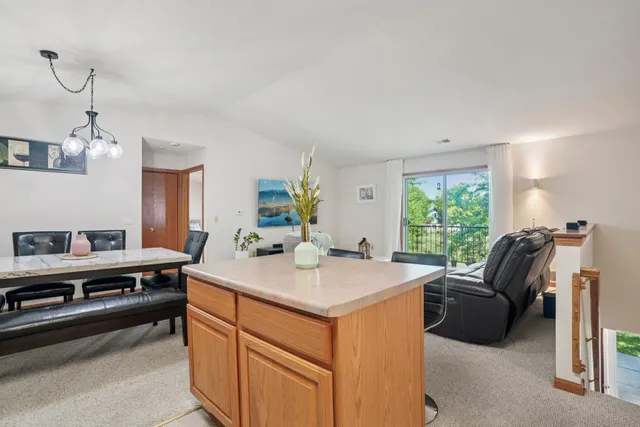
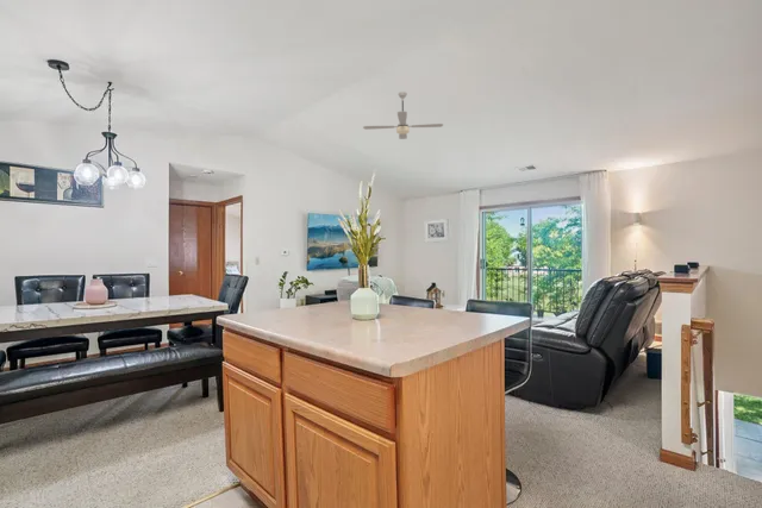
+ ceiling fan [362,90,444,140]
